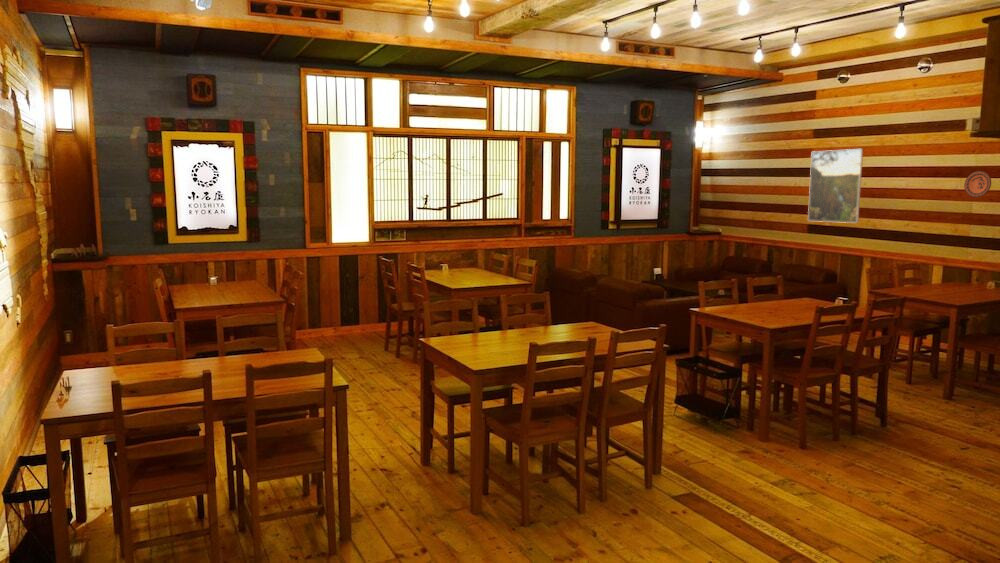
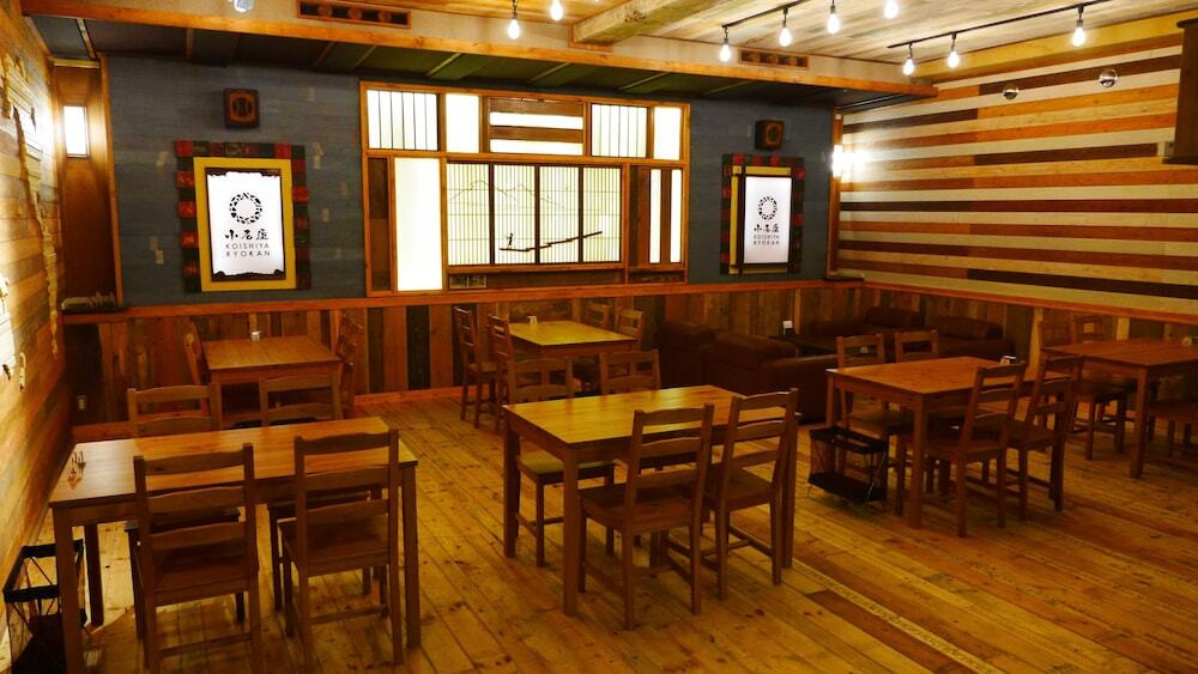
- decorative plate [963,170,992,198]
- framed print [807,148,864,224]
